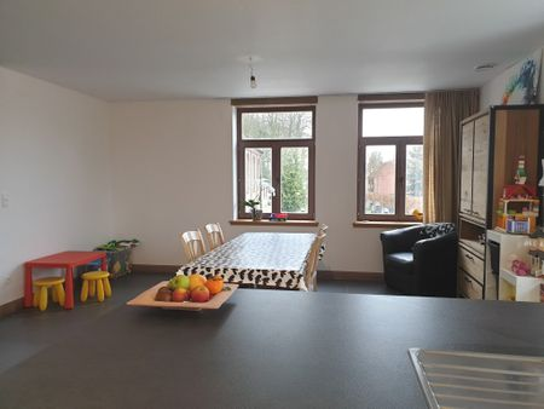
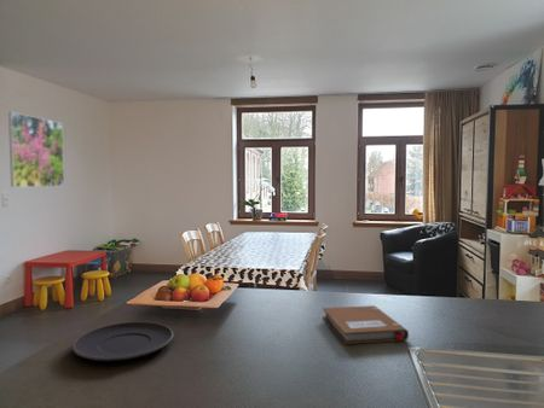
+ notebook [322,304,410,345]
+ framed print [7,111,65,188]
+ plate [71,321,175,362]
